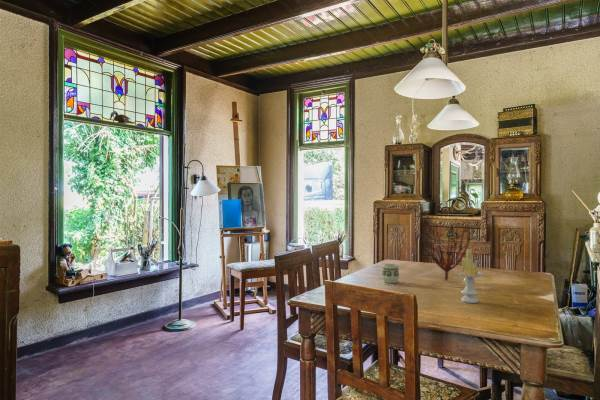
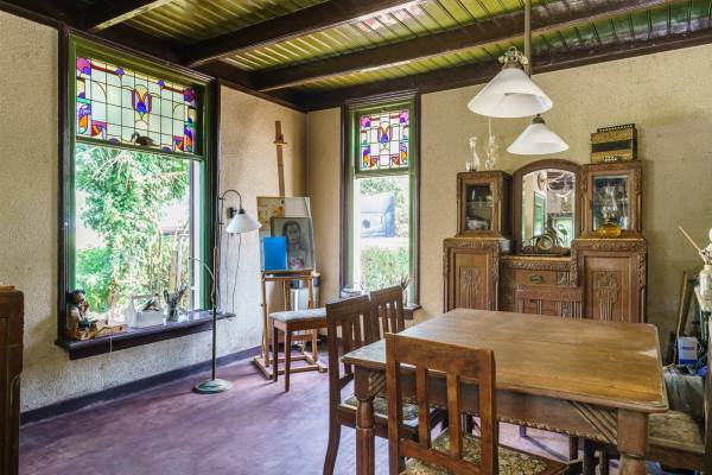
- plant [417,220,476,281]
- candle [455,248,485,304]
- cup [381,263,400,284]
